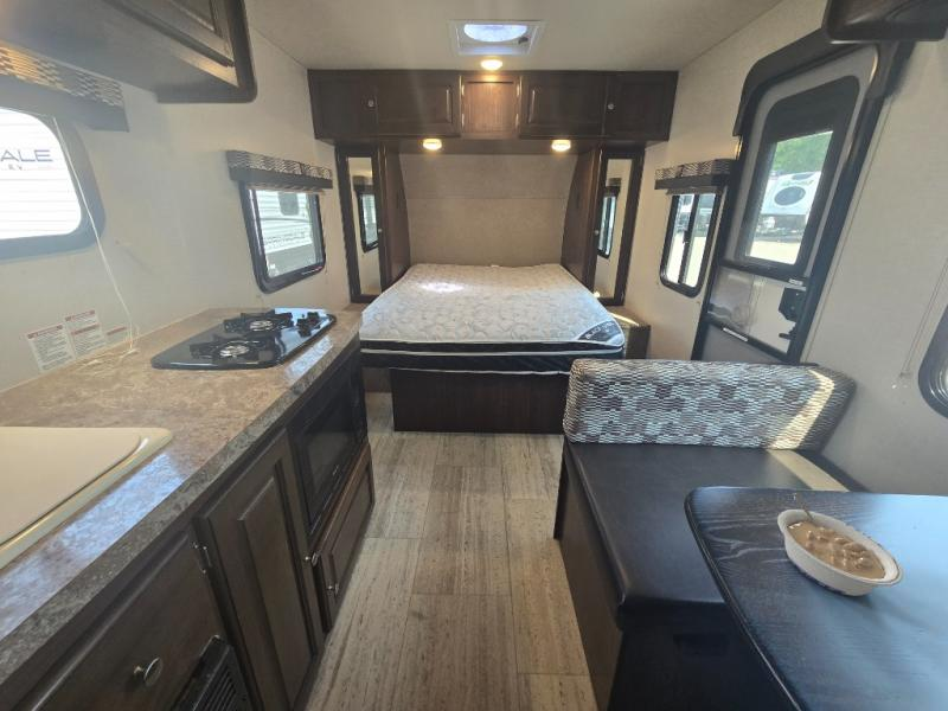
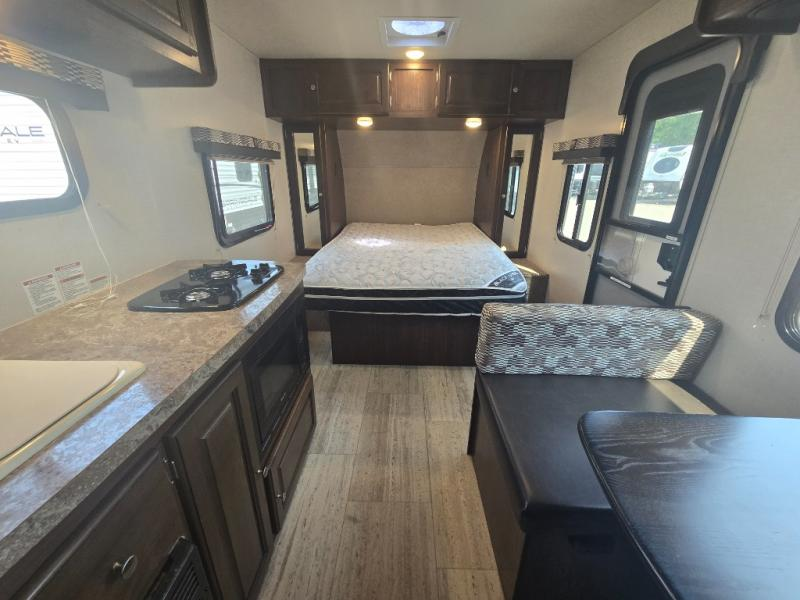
- legume [776,492,904,597]
